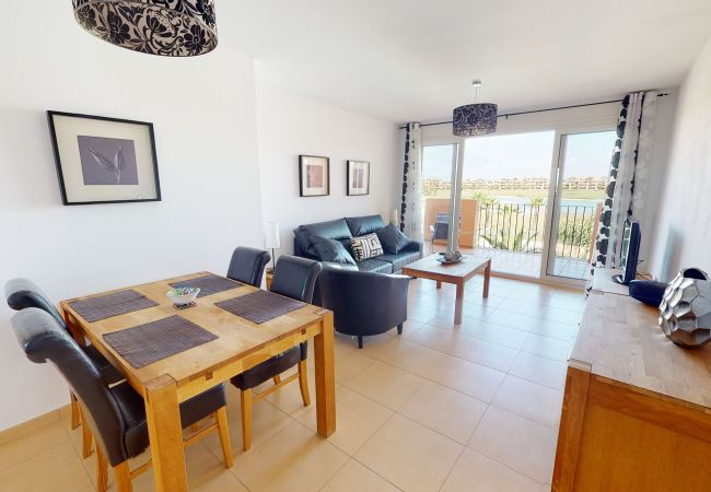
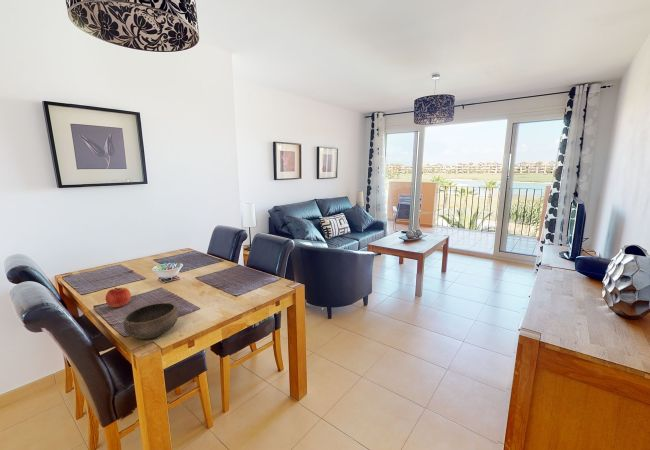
+ apple [105,286,132,308]
+ bowl [122,302,179,340]
